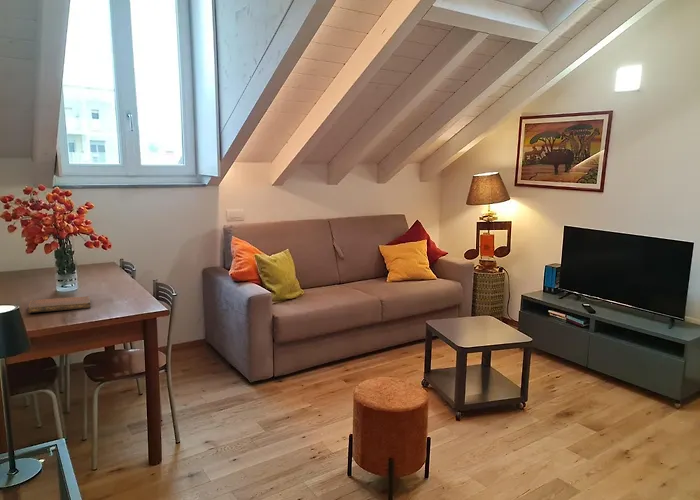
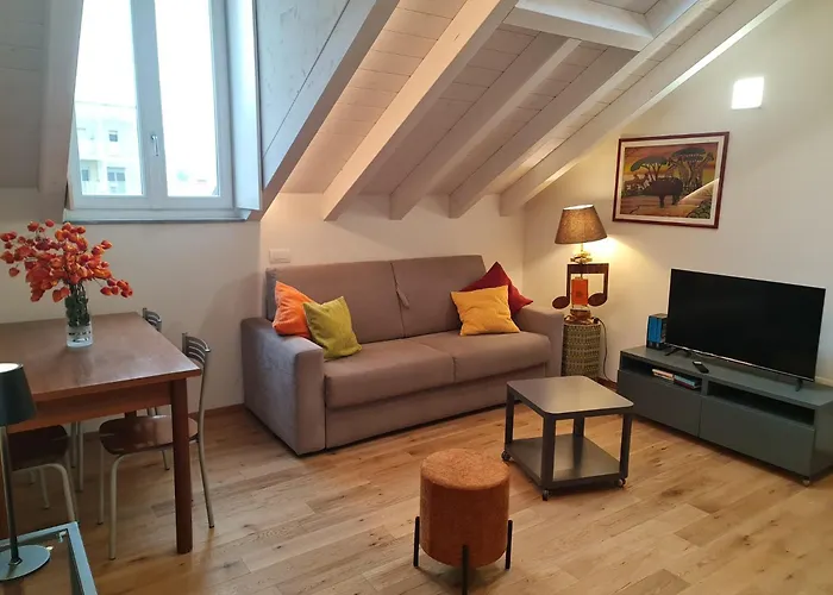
- notebook [27,295,91,314]
